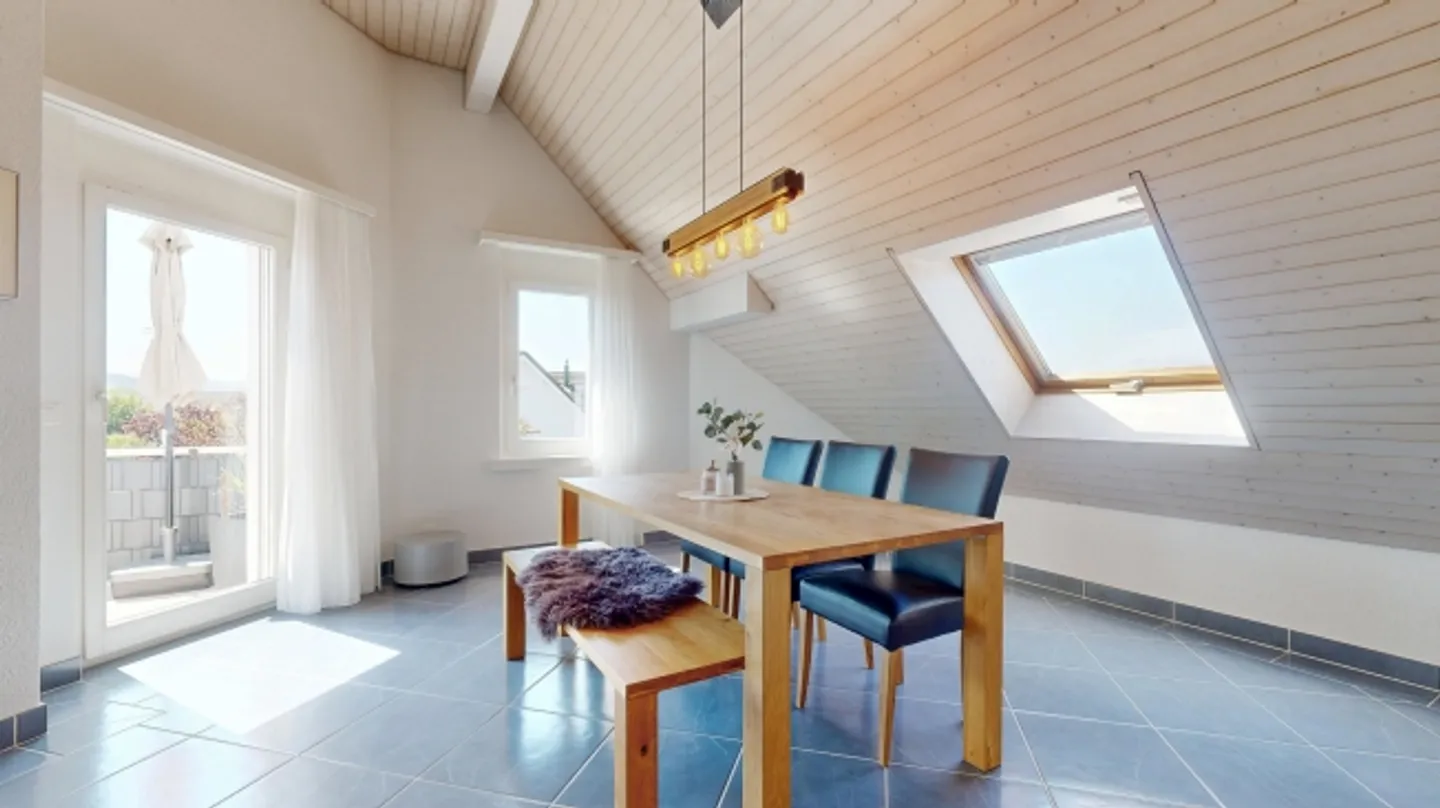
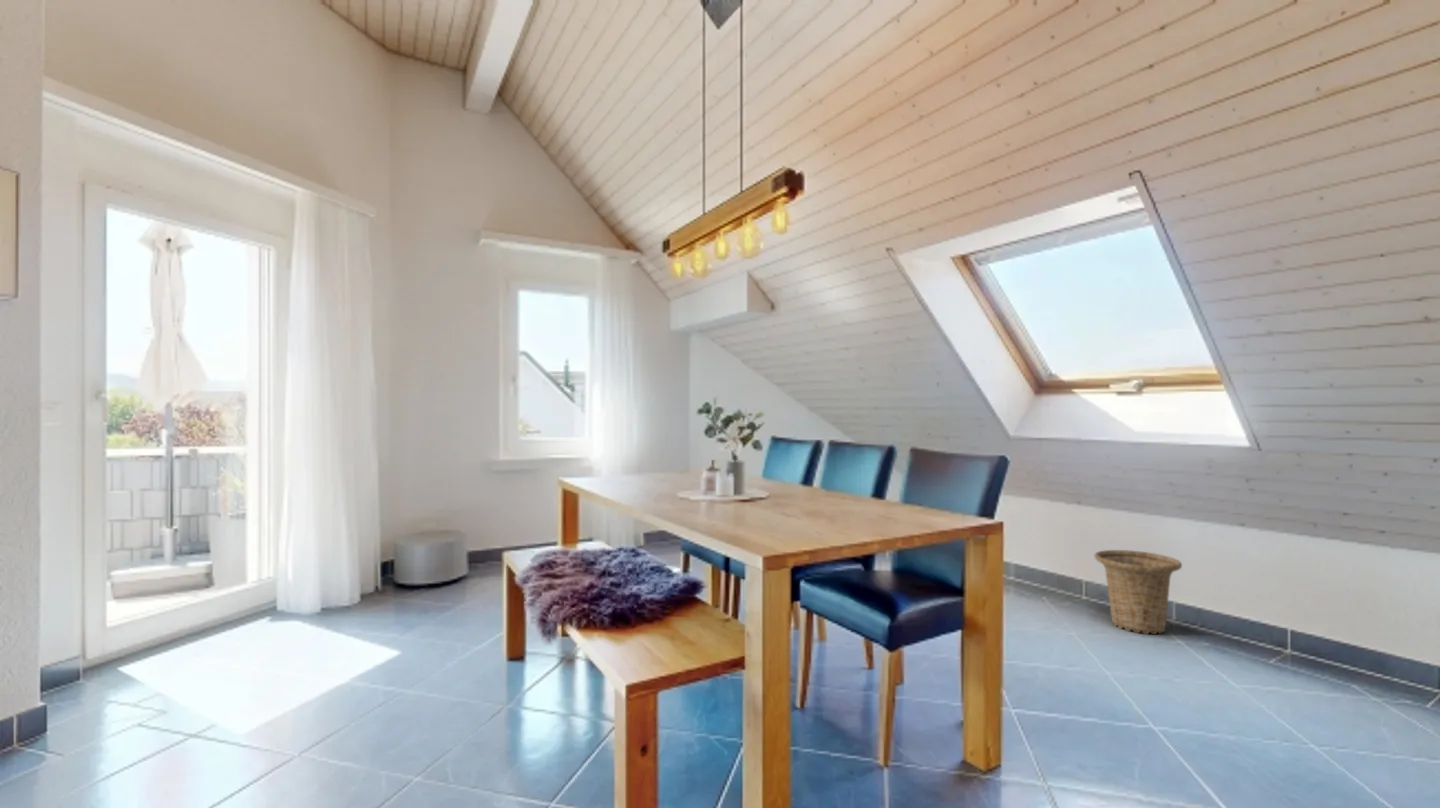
+ basket [1094,549,1183,635]
